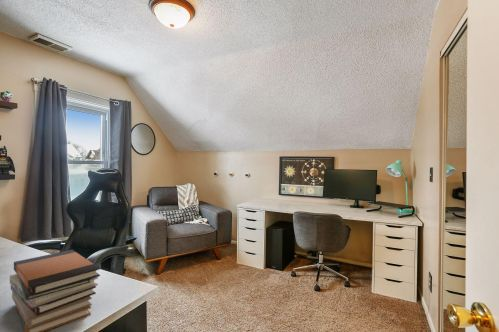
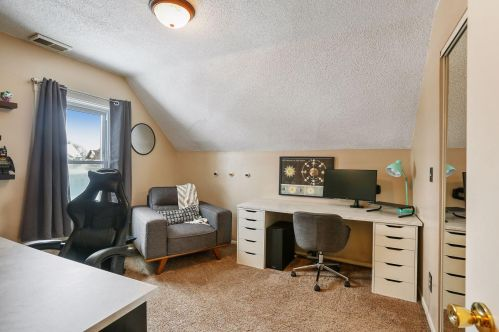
- book stack [9,249,101,332]
